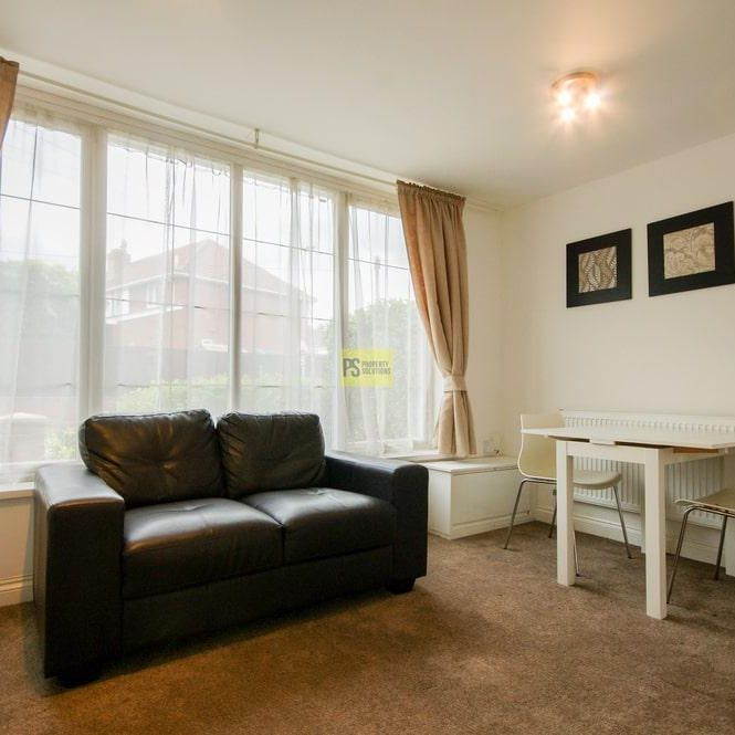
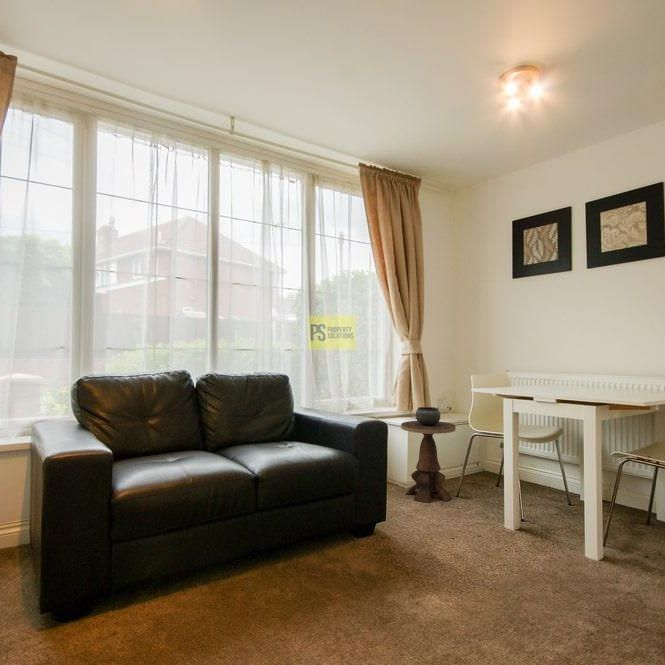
+ side table [400,406,457,504]
